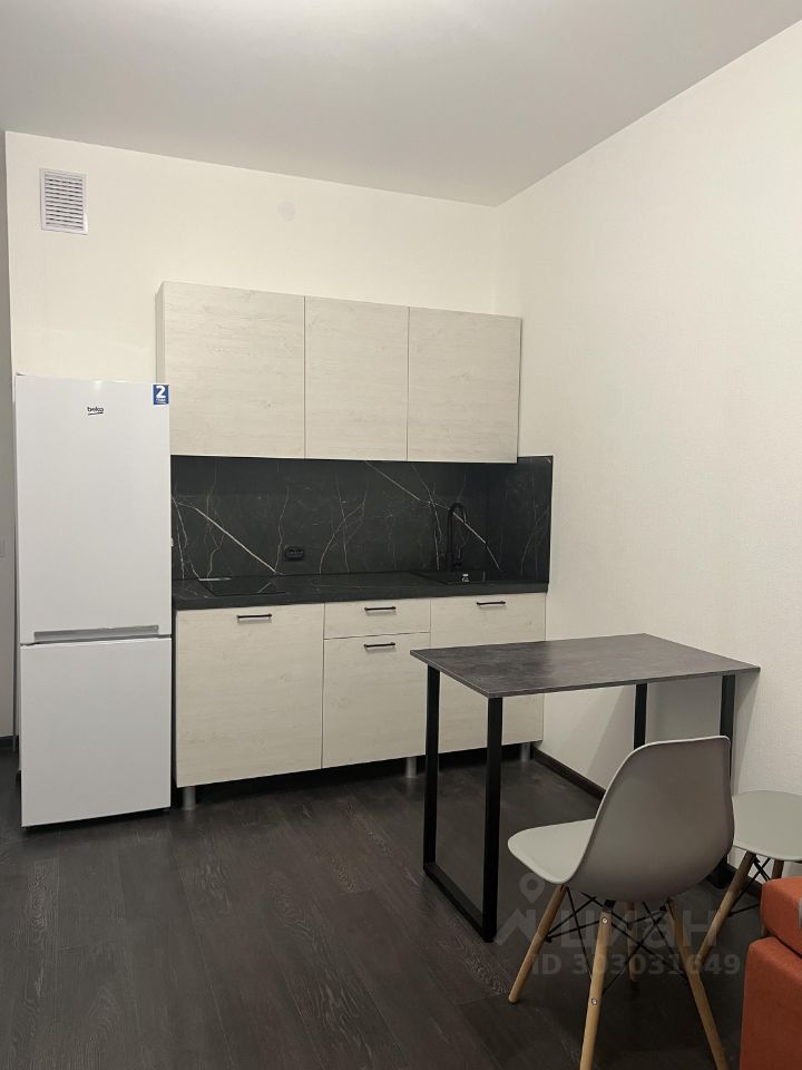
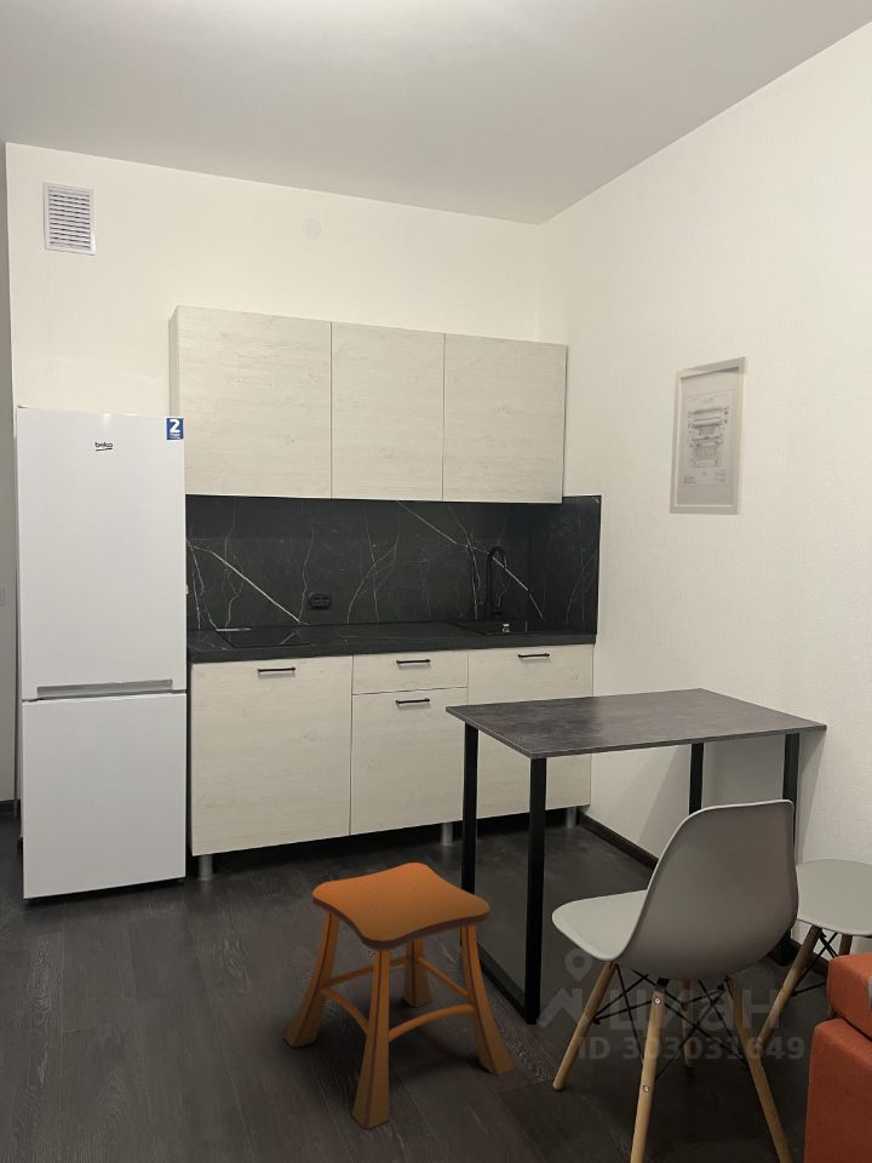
+ wall art [669,355,750,516]
+ stool [282,861,516,1129]
